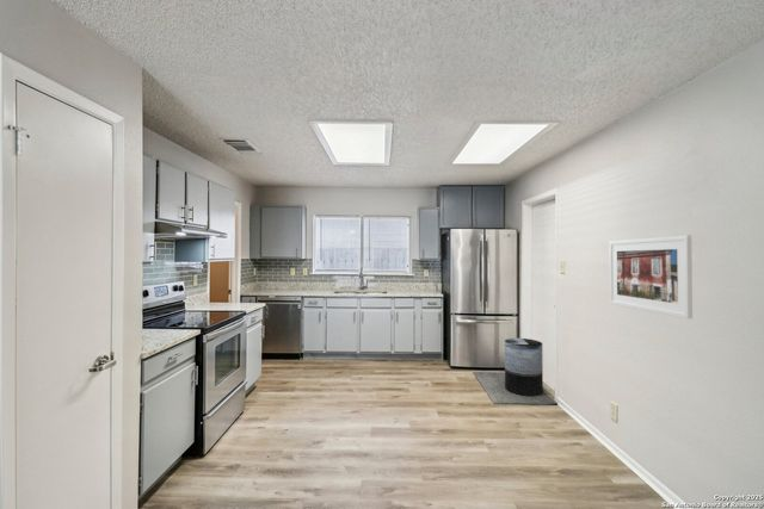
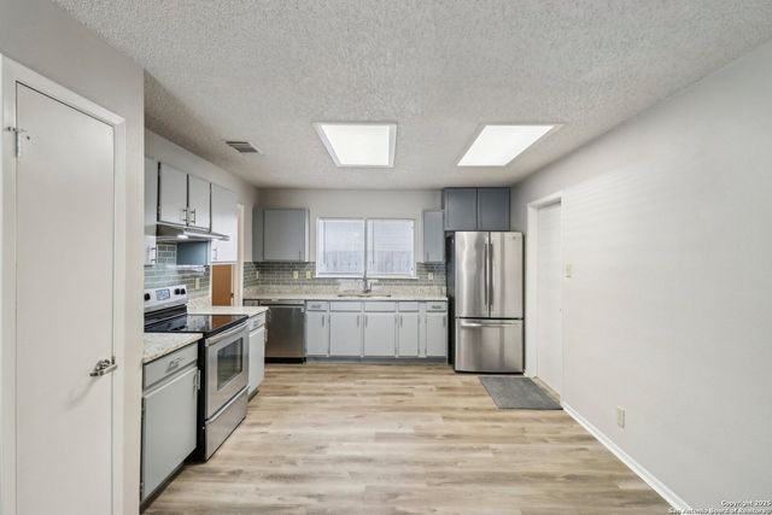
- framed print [609,234,694,319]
- trash can [504,337,544,397]
